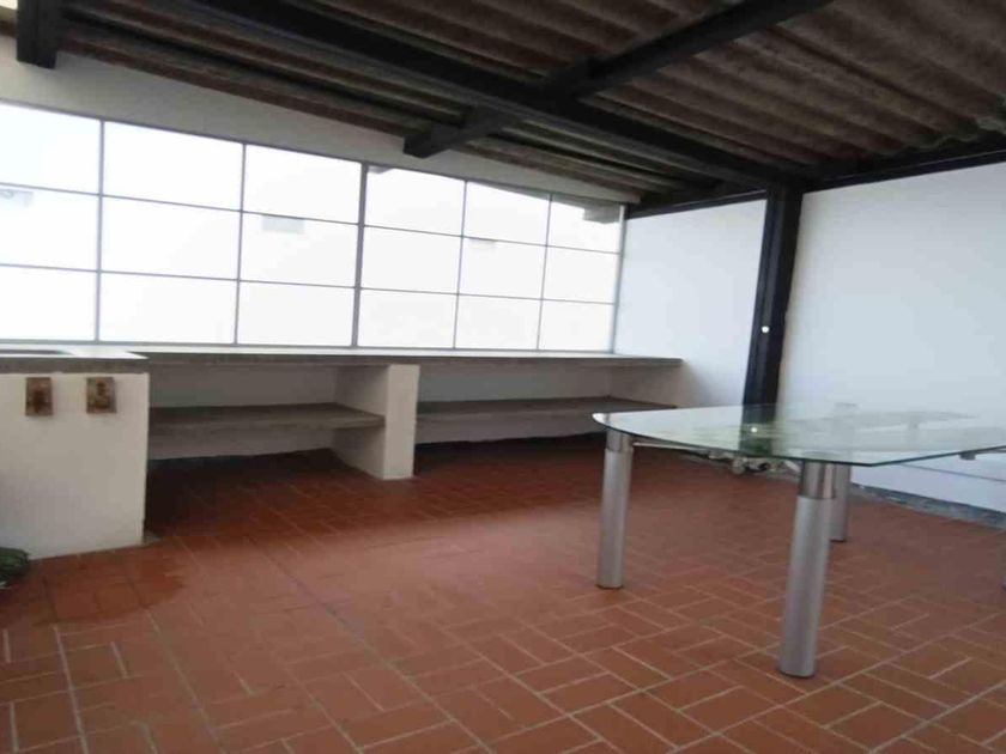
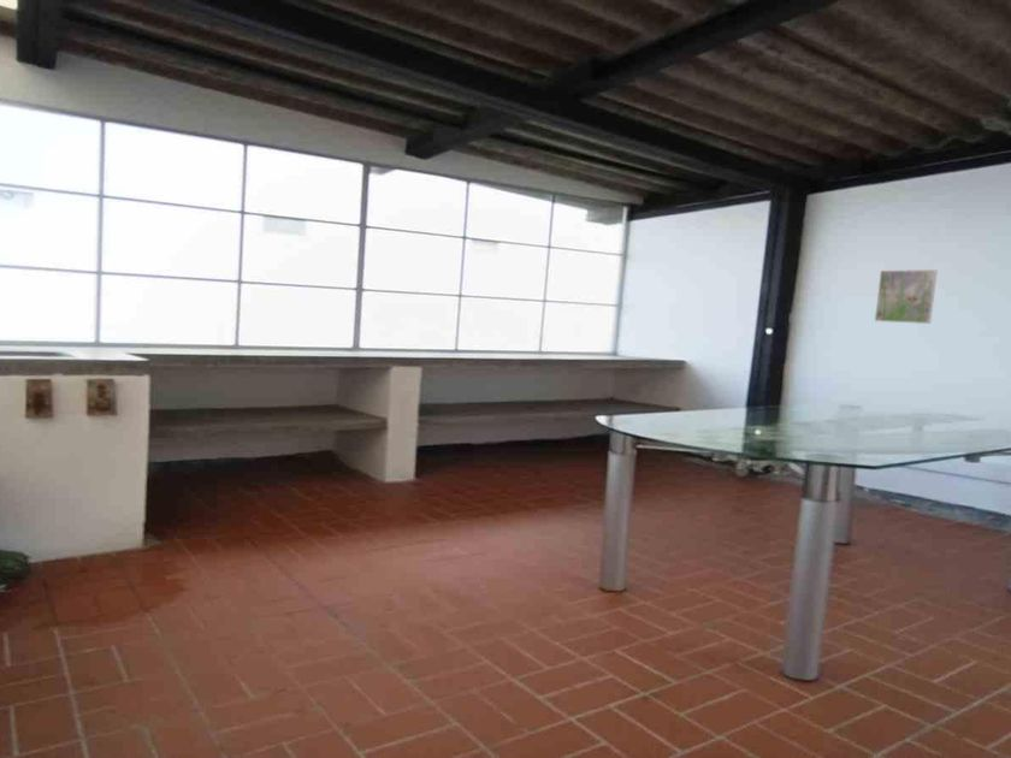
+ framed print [874,268,939,325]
